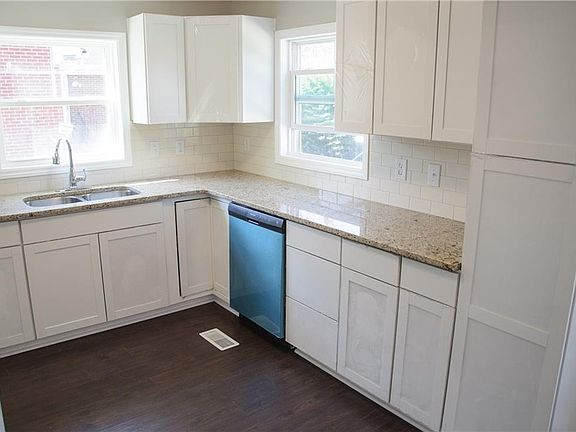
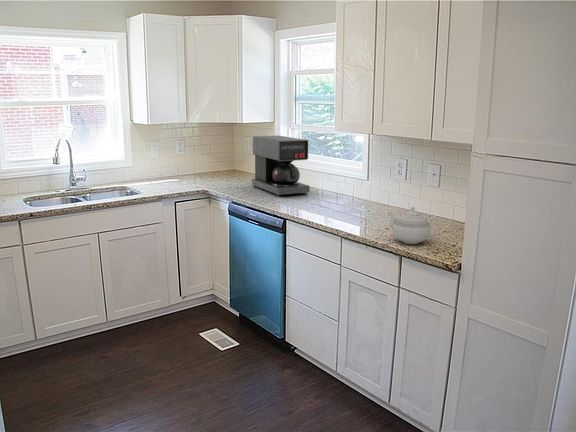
+ teapot [387,206,441,245]
+ coffee maker [251,135,311,197]
